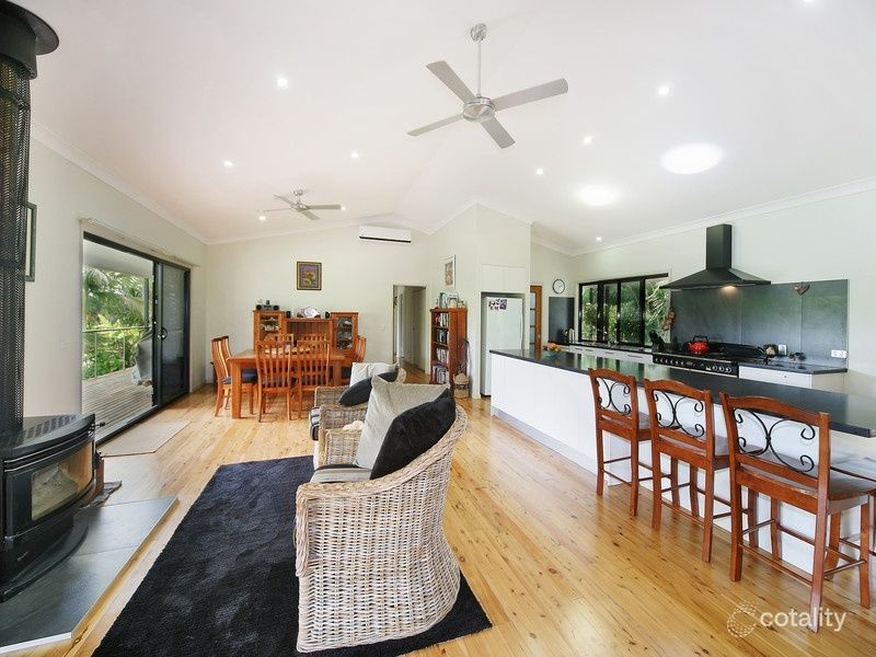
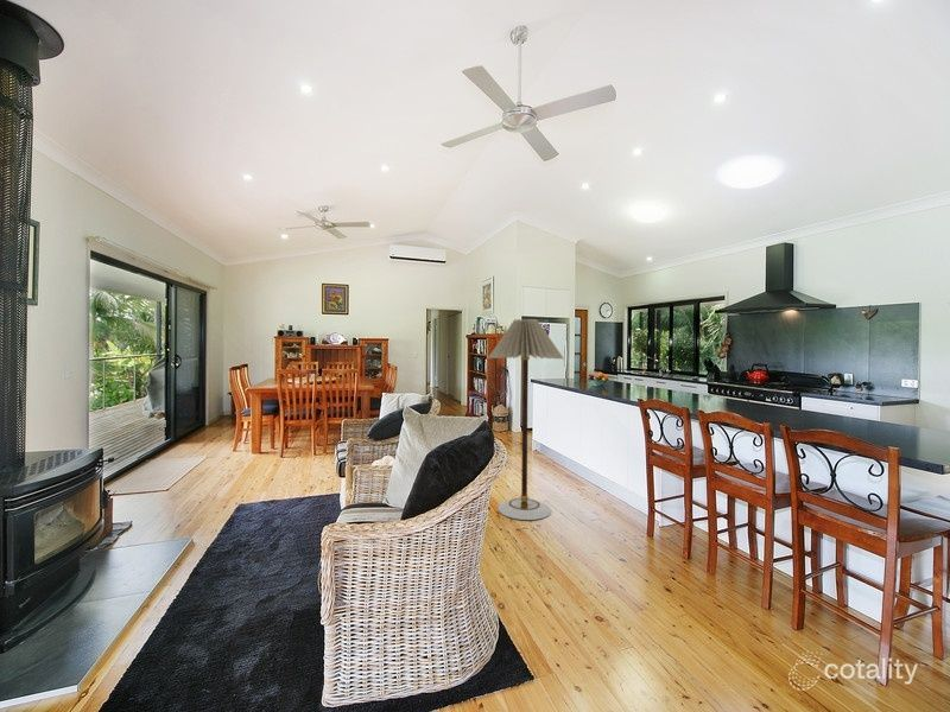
+ floor lamp [487,318,565,521]
